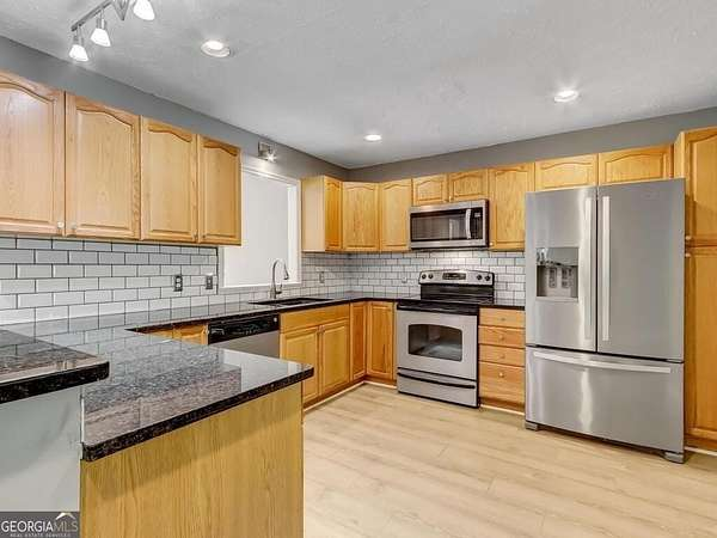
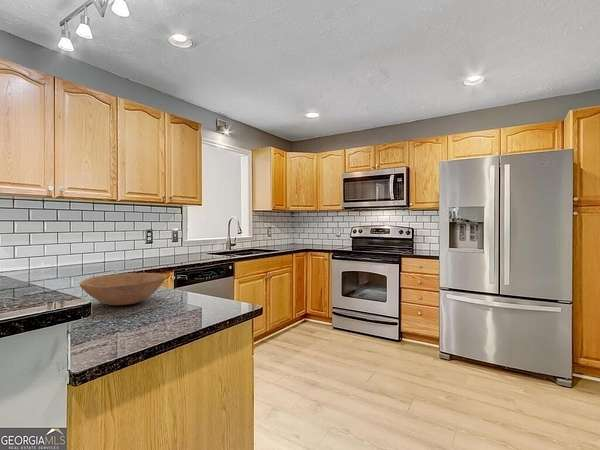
+ bowl [78,272,167,306]
